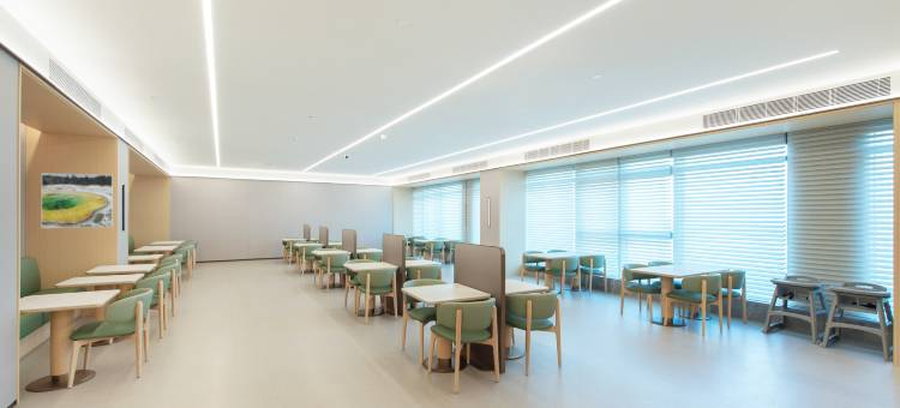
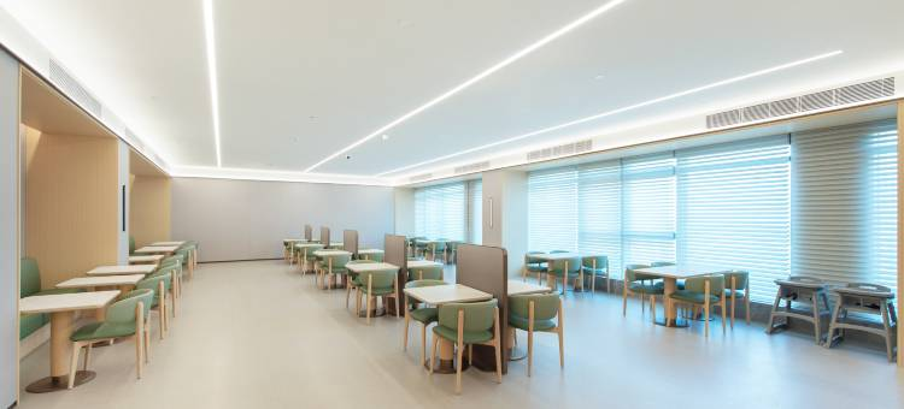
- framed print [40,172,114,229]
